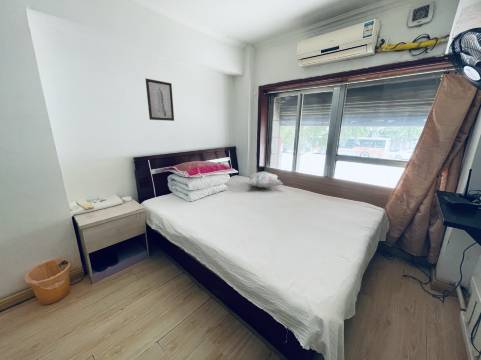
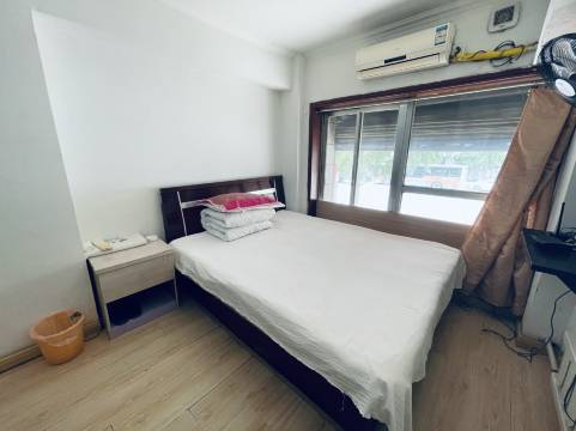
- wall art [145,78,175,122]
- decorative pillow [246,171,284,189]
